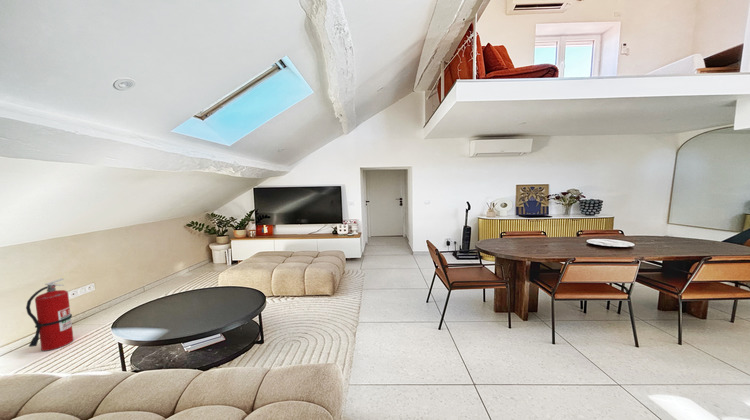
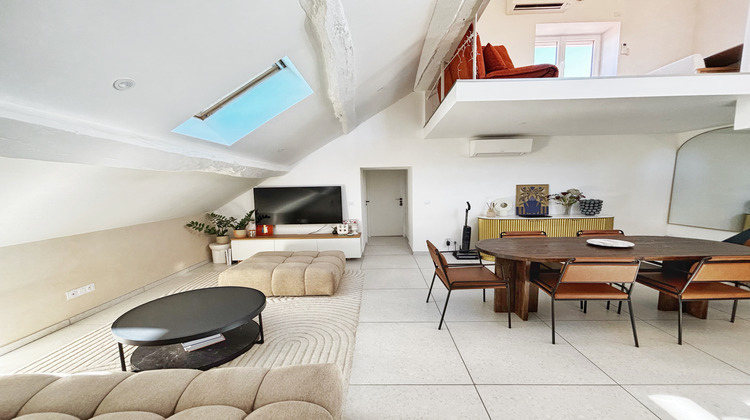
- fire extinguisher [25,278,75,352]
